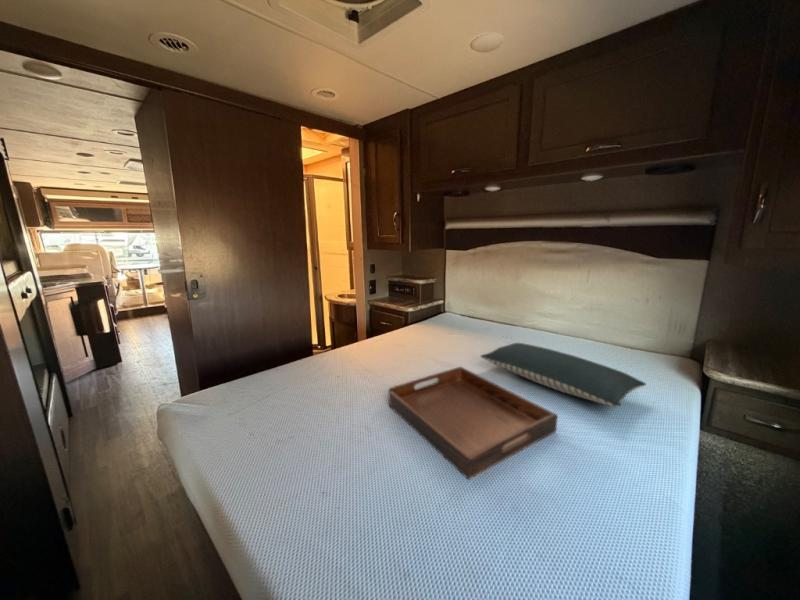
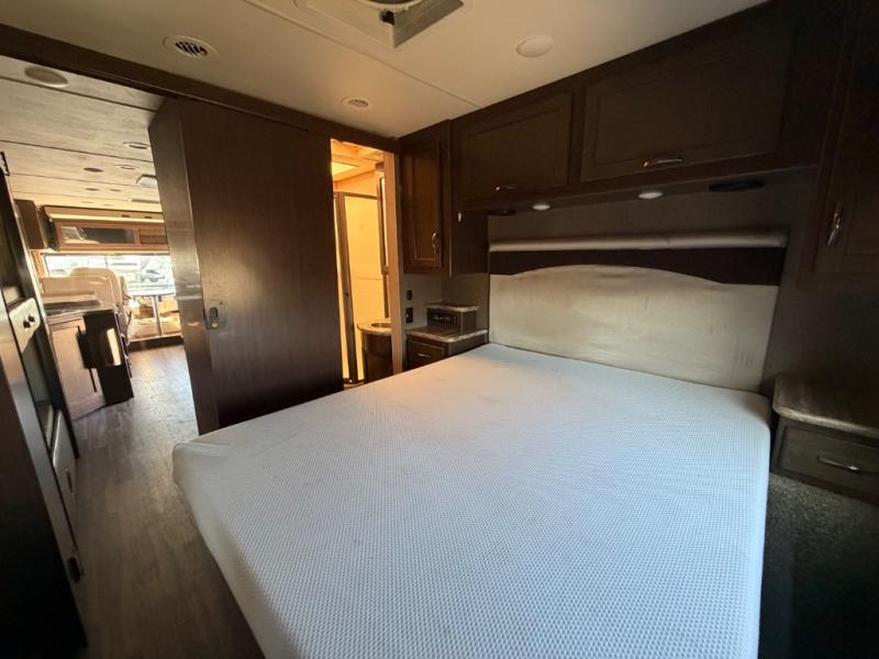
- pillow [479,342,647,408]
- serving tray [388,366,559,481]
